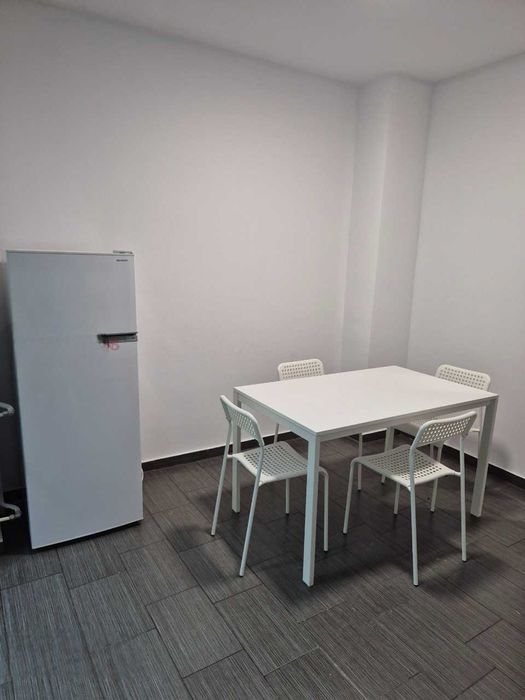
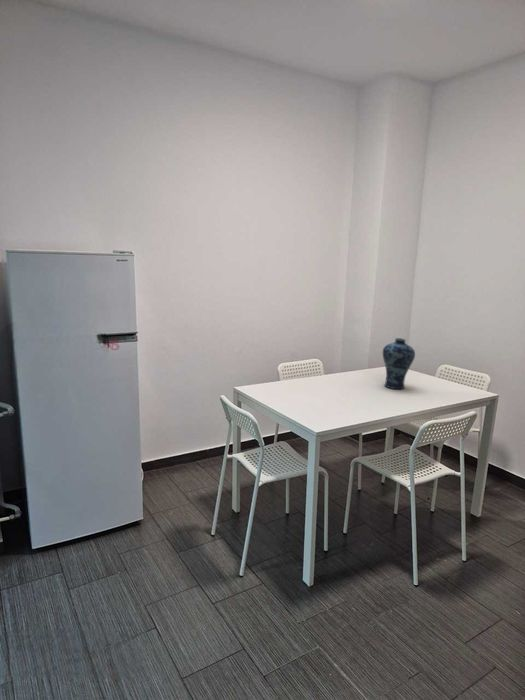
+ vase [382,337,416,390]
